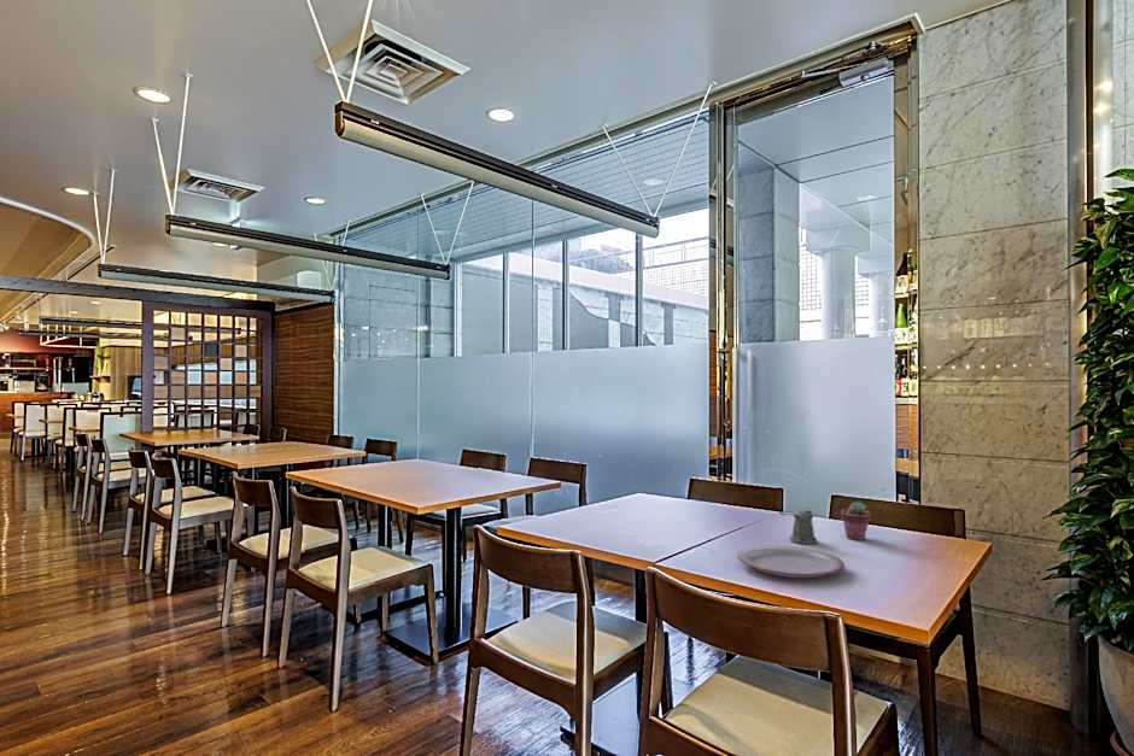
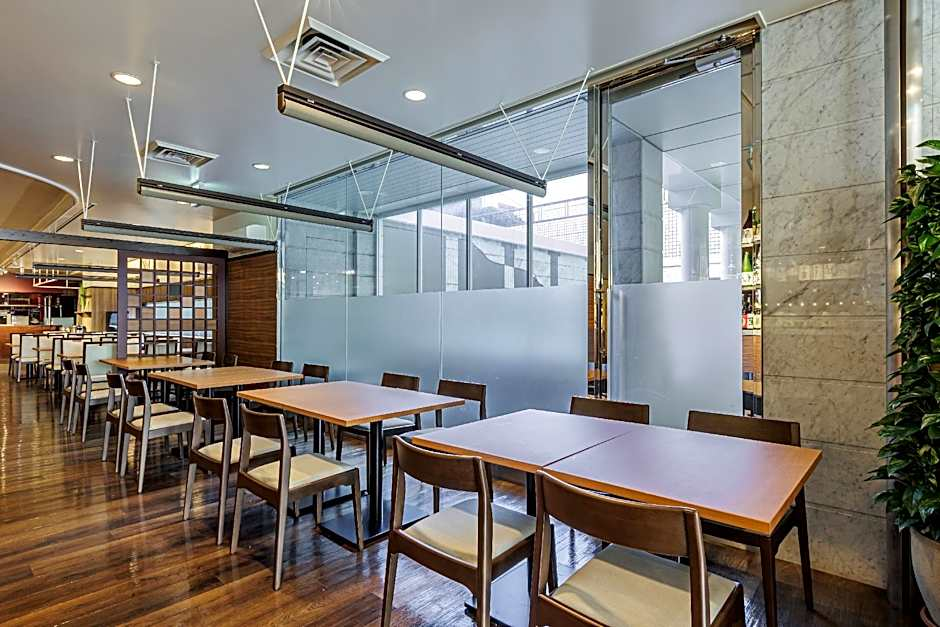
- plate [736,544,846,579]
- potted succulent [840,500,872,541]
- pepper shaker [778,509,818,545]
